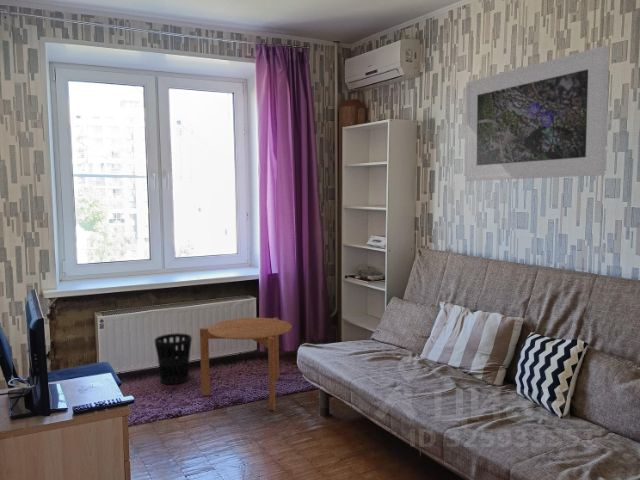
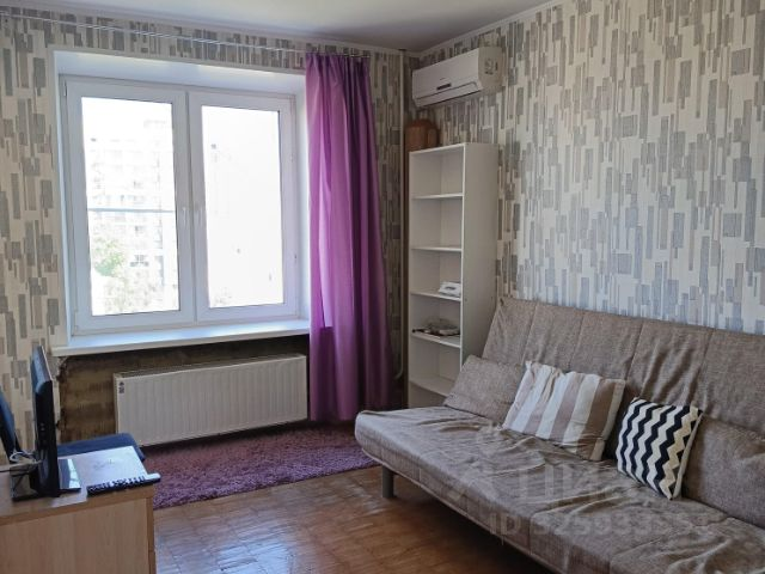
- wastebasket [154,332,193,385]
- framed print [464,44,610,182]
- side table [199,316,293,411]
